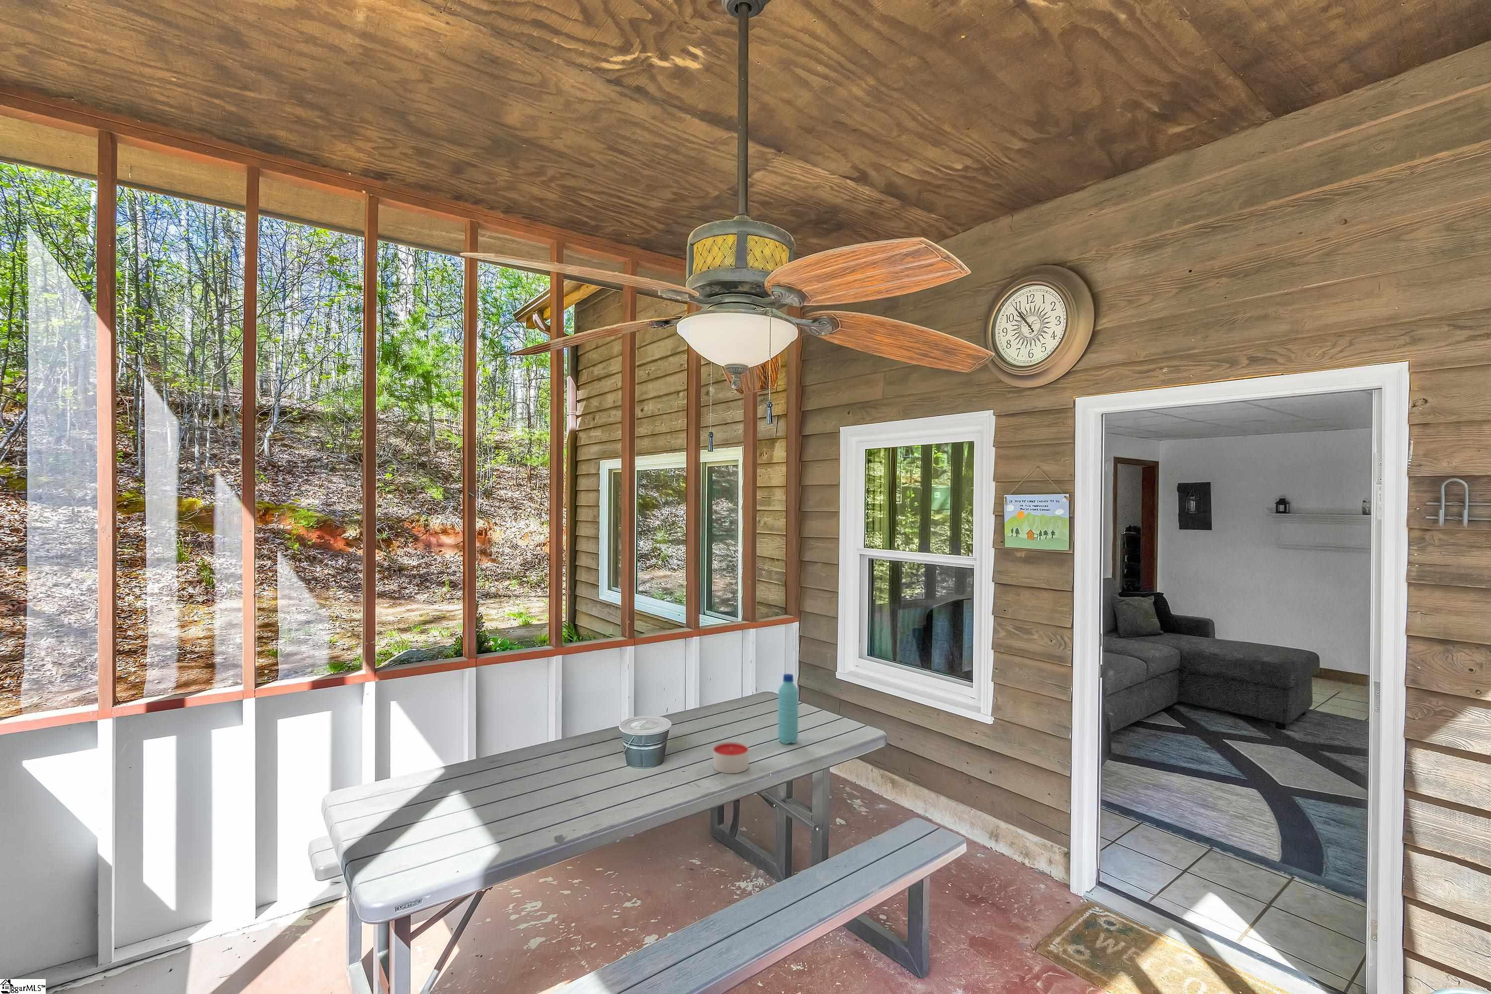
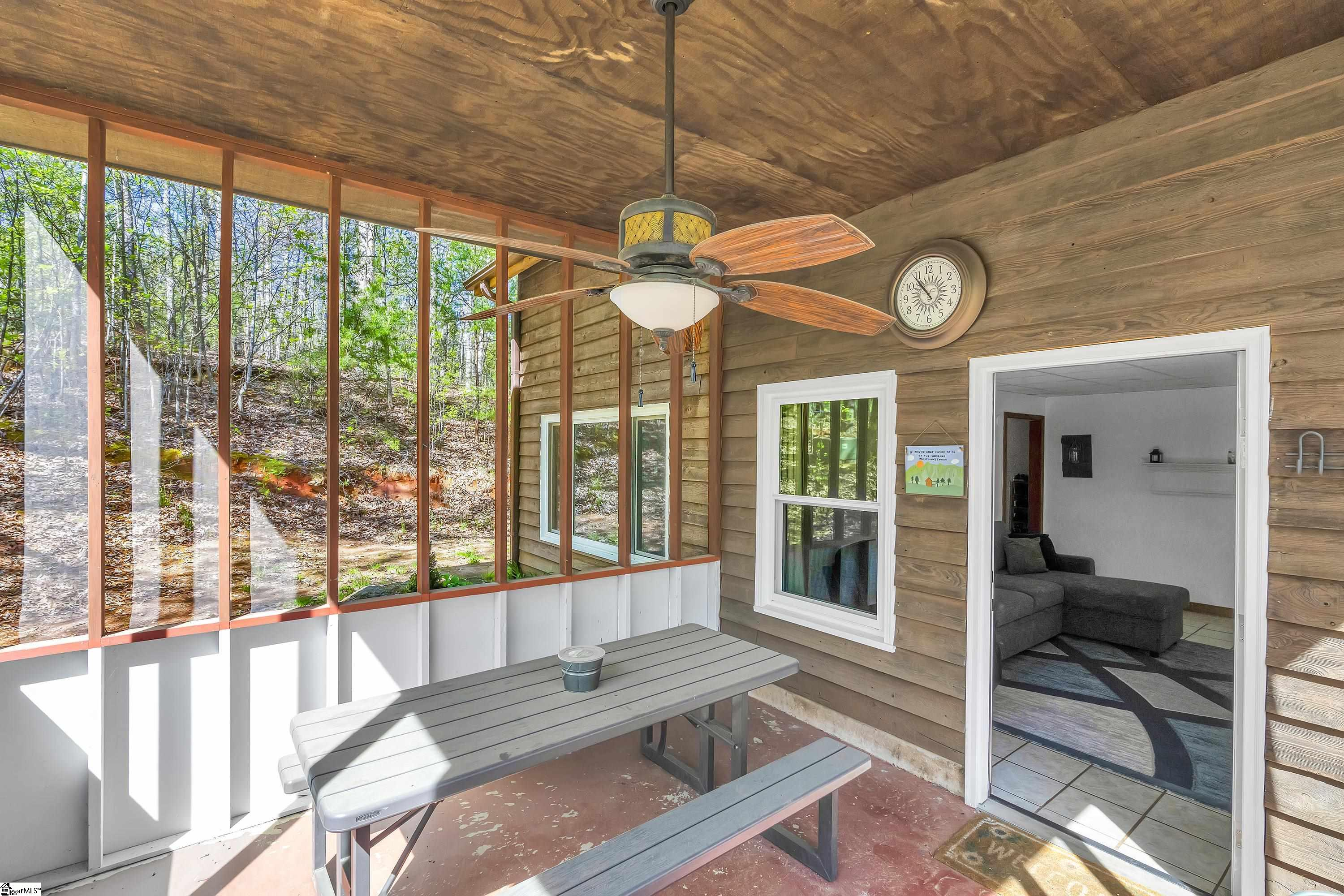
- candle [712,741,749,774]
- water bottle [778,673,799,744]
